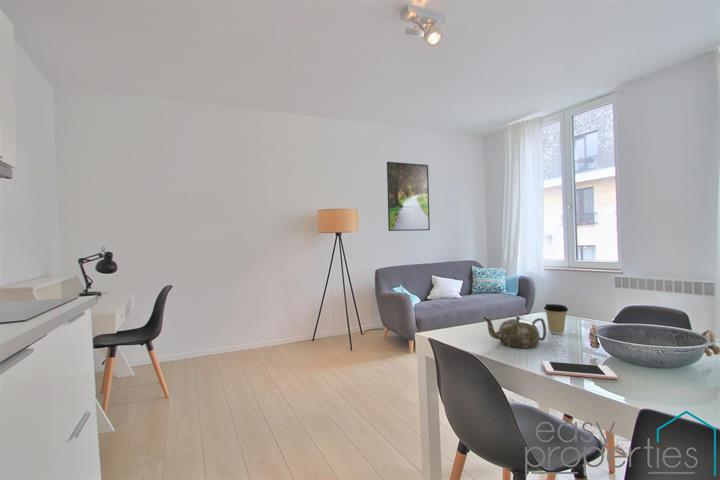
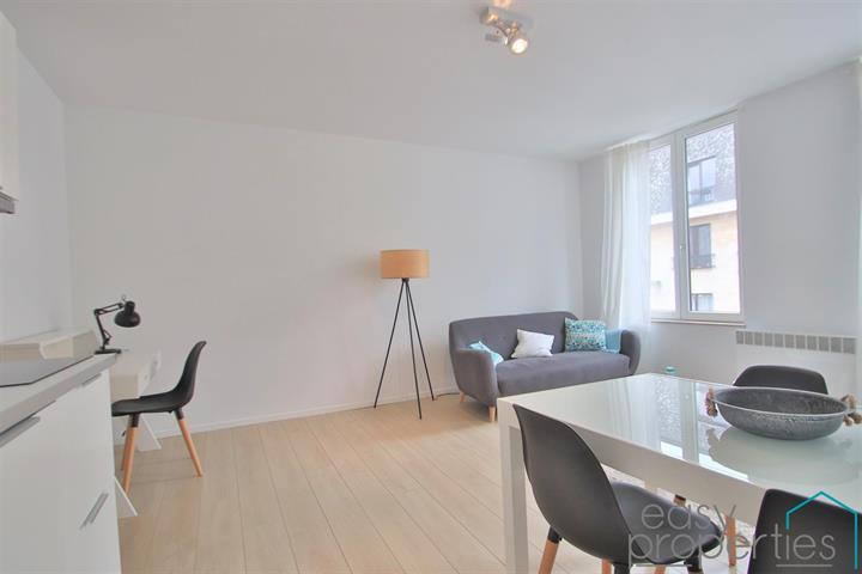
- coffee cup [543,303,569,336]
- teapot [482,315,547,349]
- cell phone [541,360,618,380]
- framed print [386,161,431,232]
